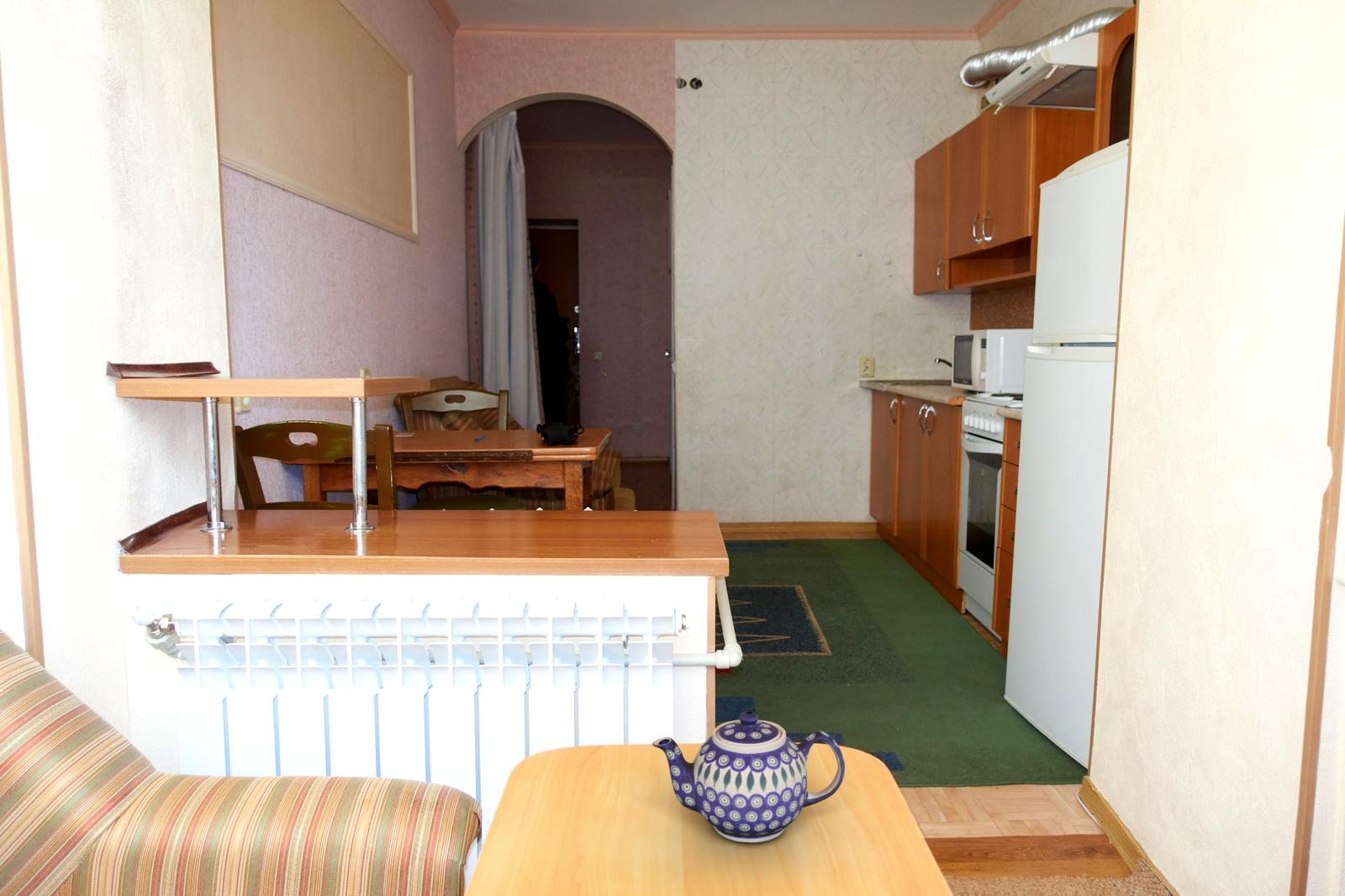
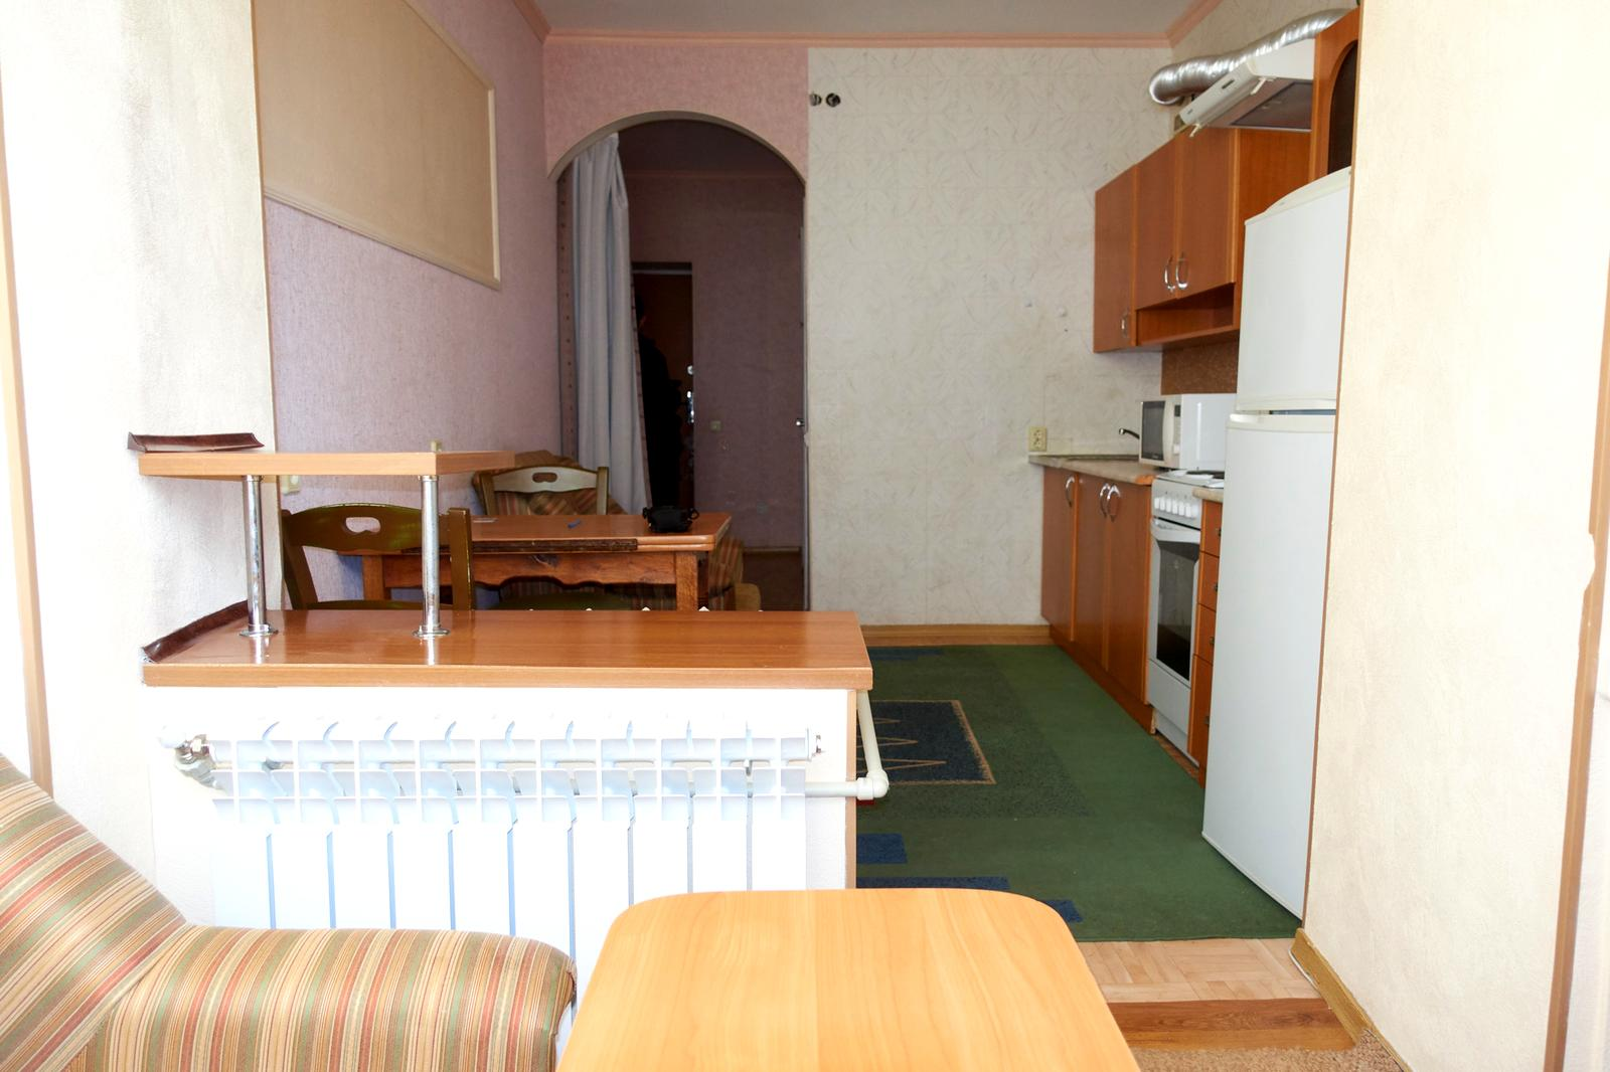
- teapot [651,710,846,843]
